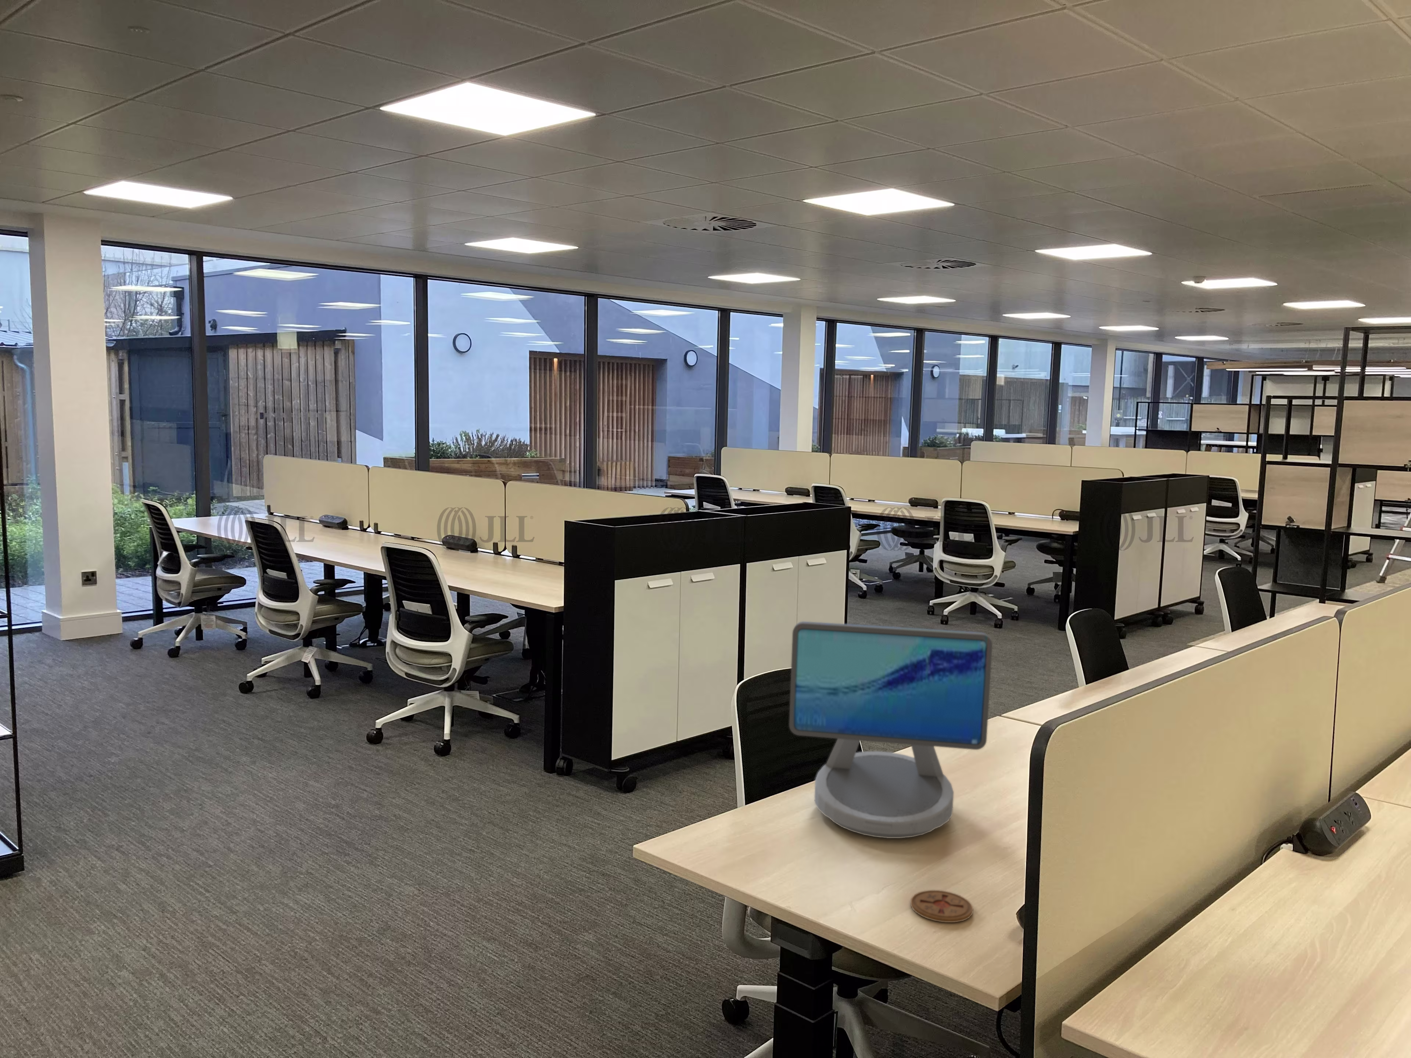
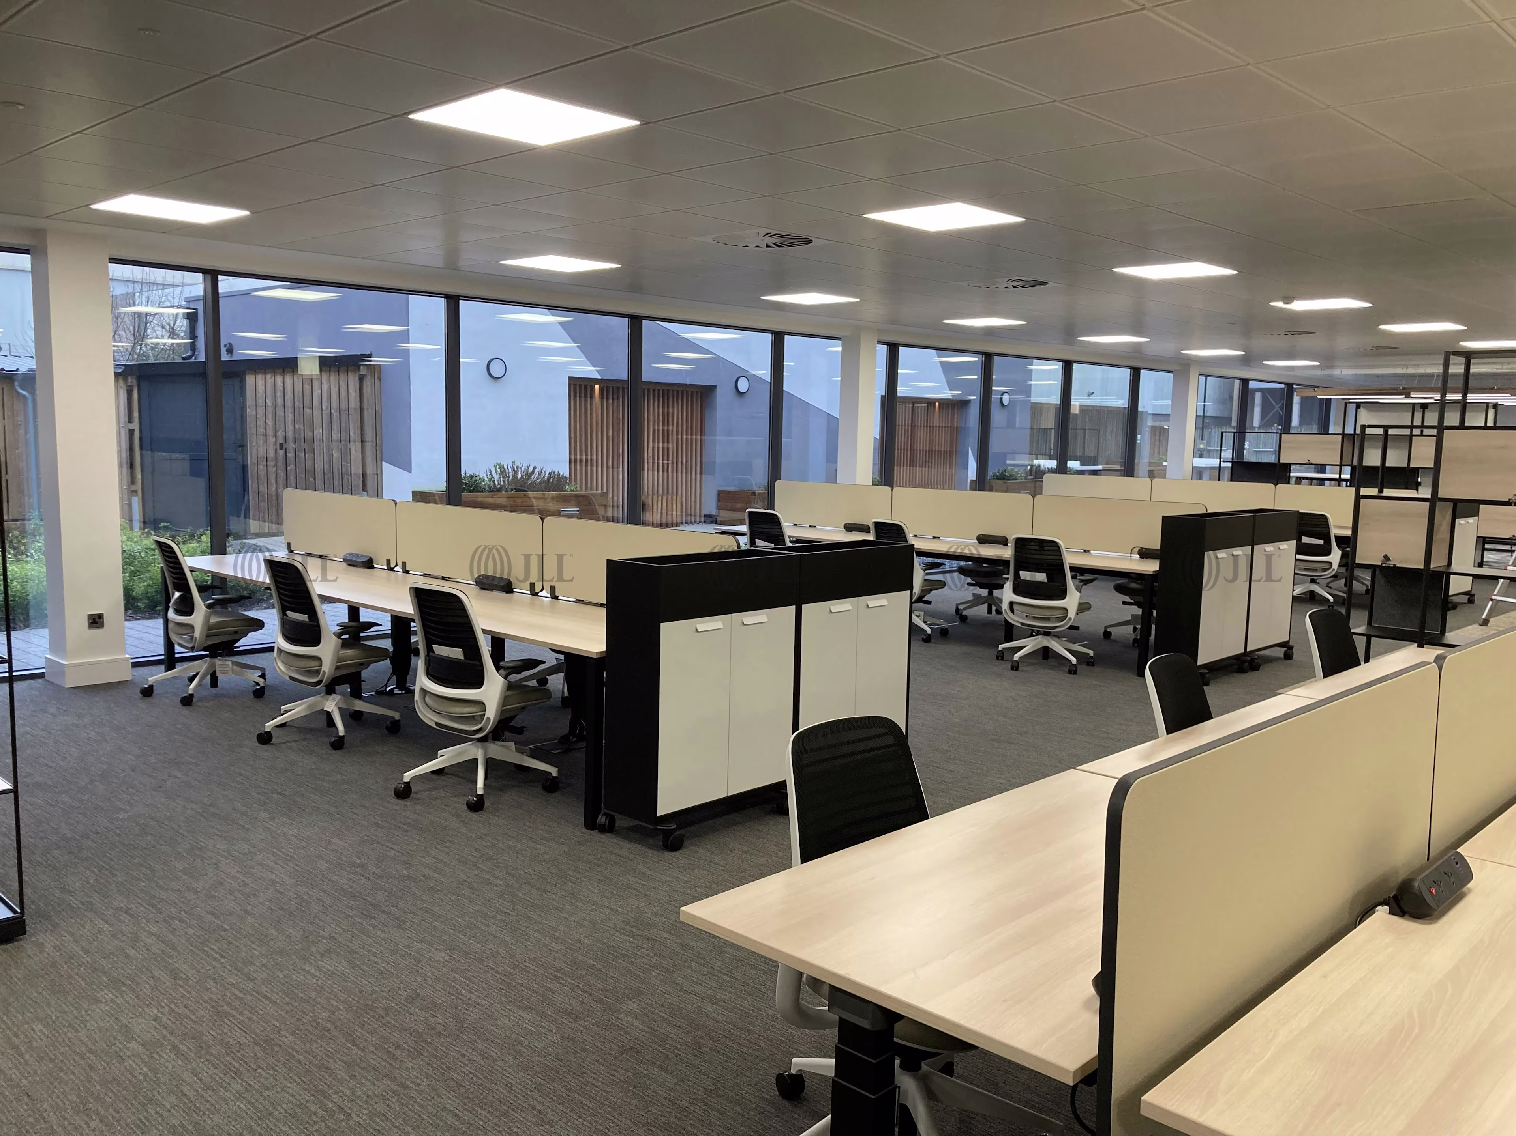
- computer monitor [789,621,993,839]
- coaster [910,890,973,922]
